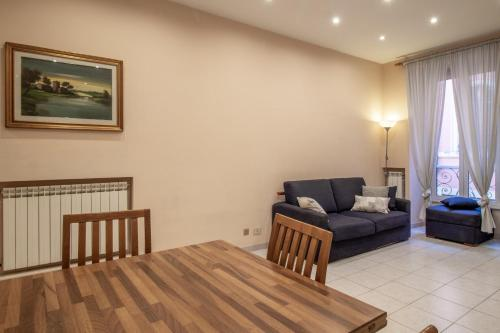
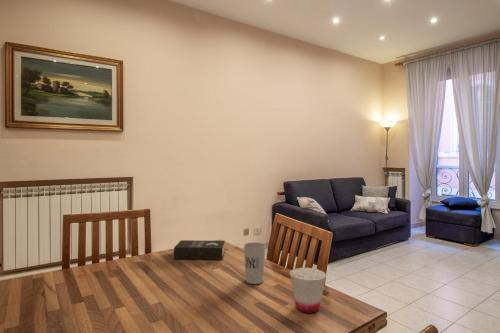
+ book [173,239,226,260]
+ cup [243,241,267,285]
+ cup [289,267,327,314]
